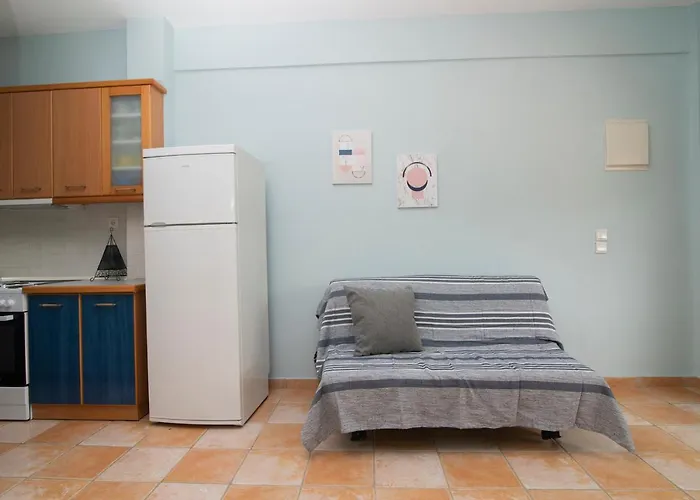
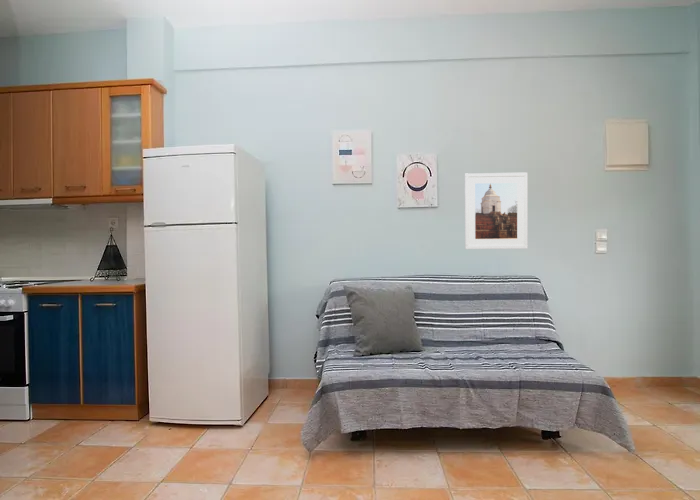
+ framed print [464,172,529,250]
